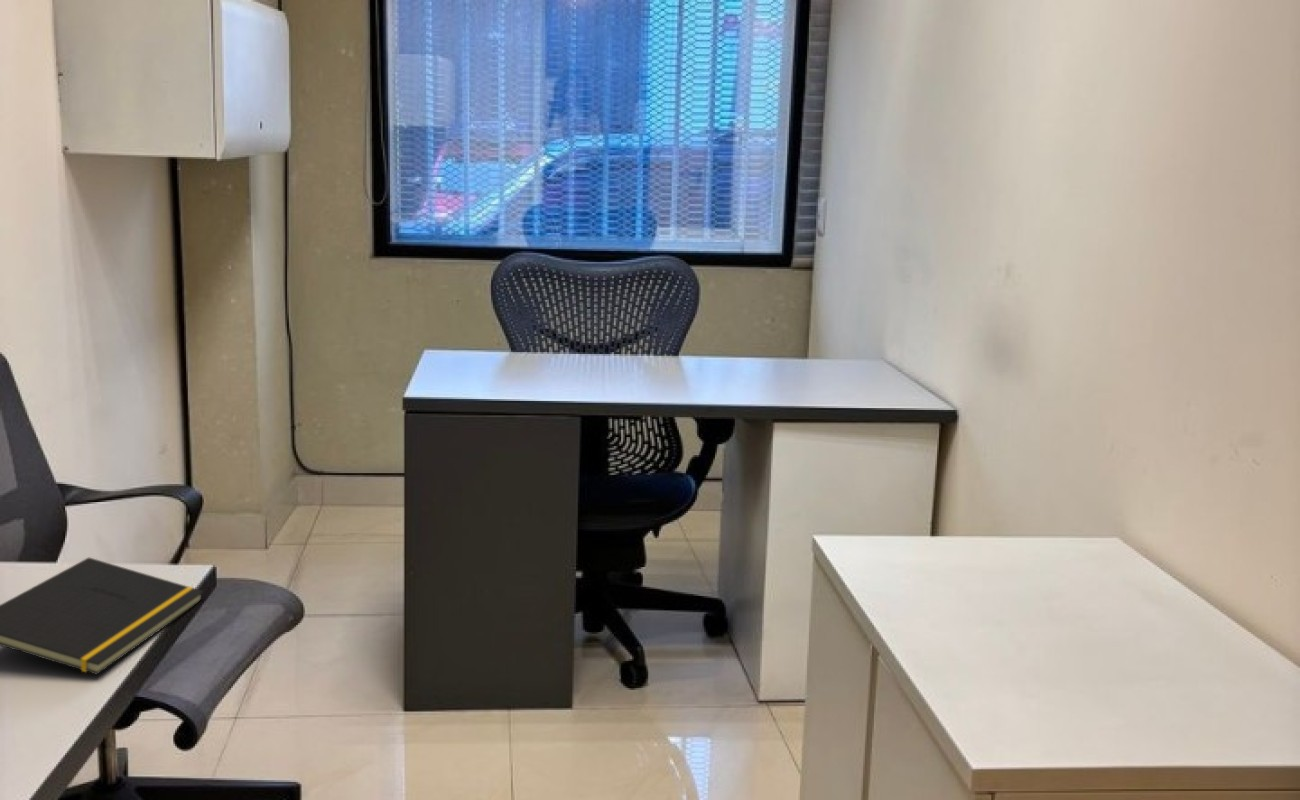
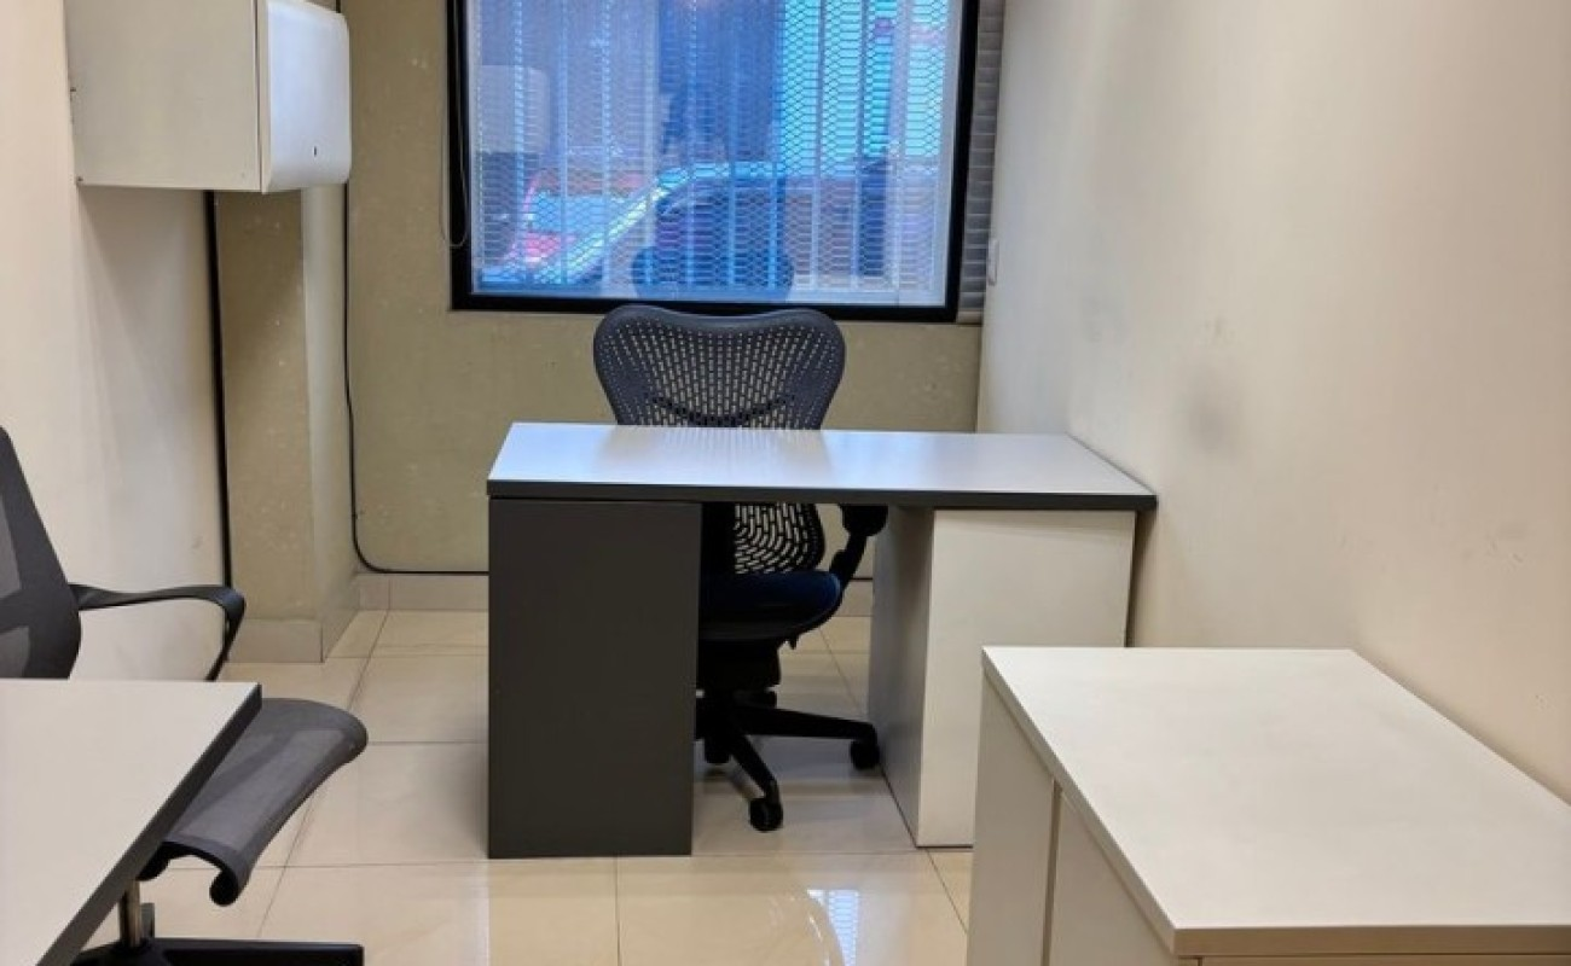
- notepad [0,557,205,676]
